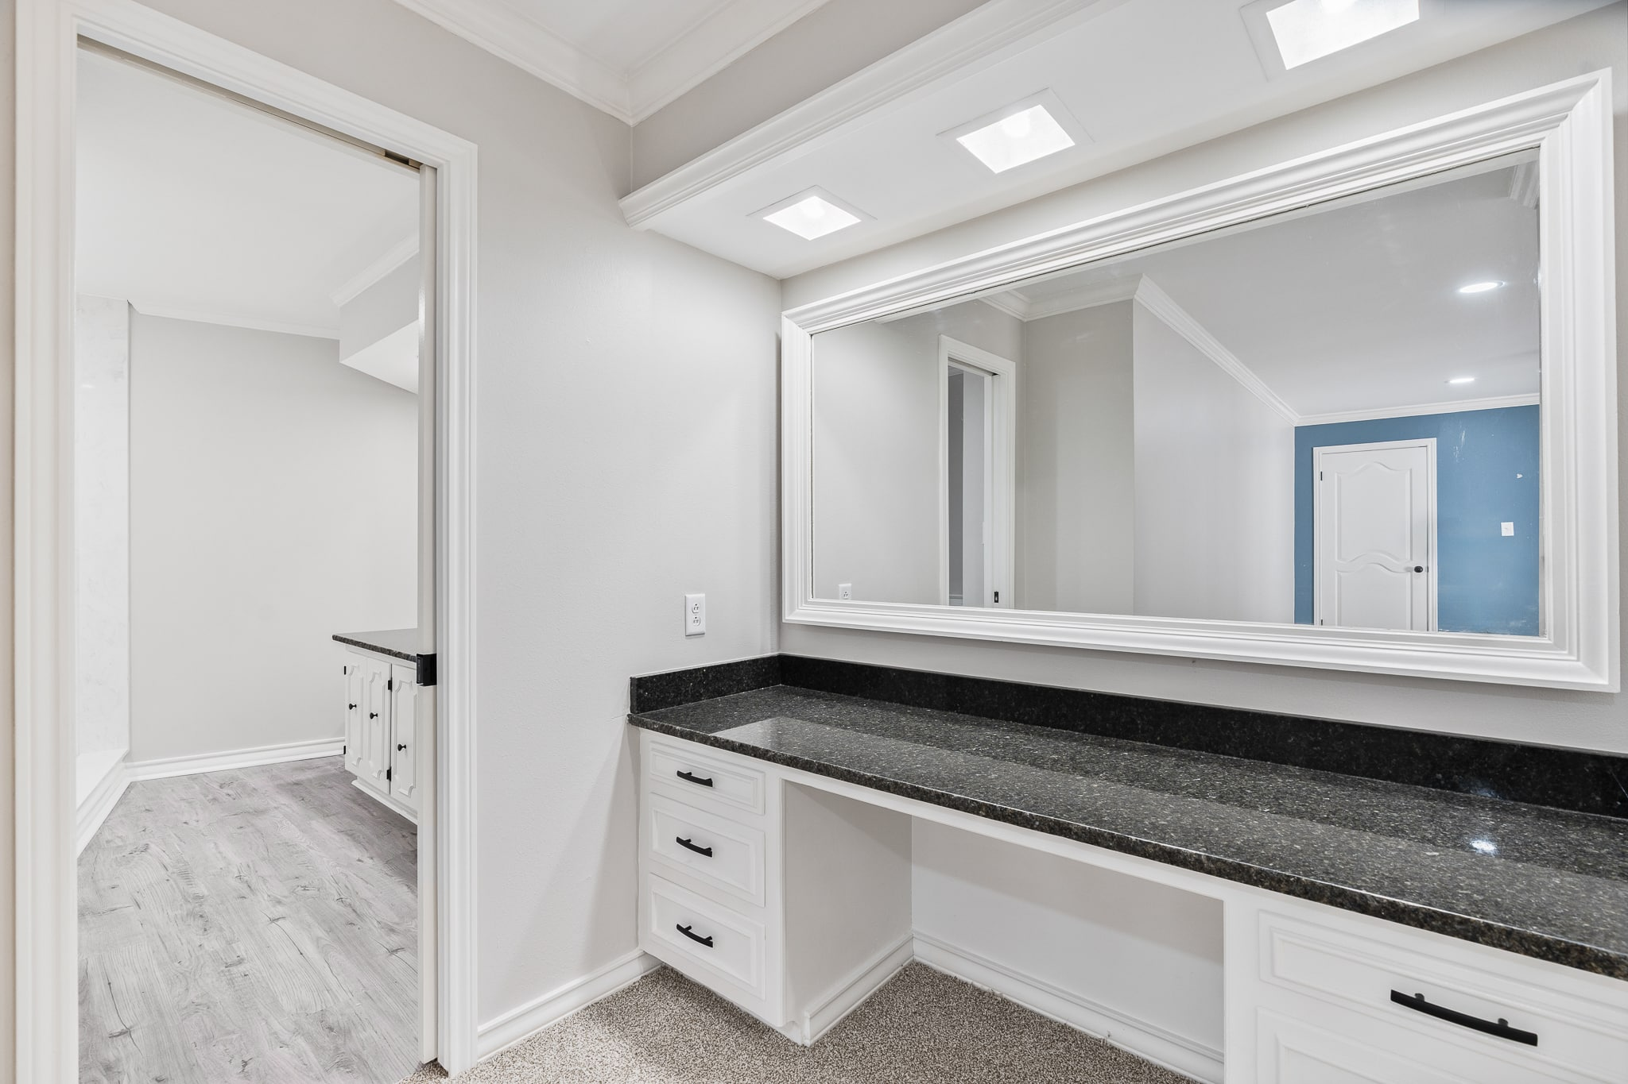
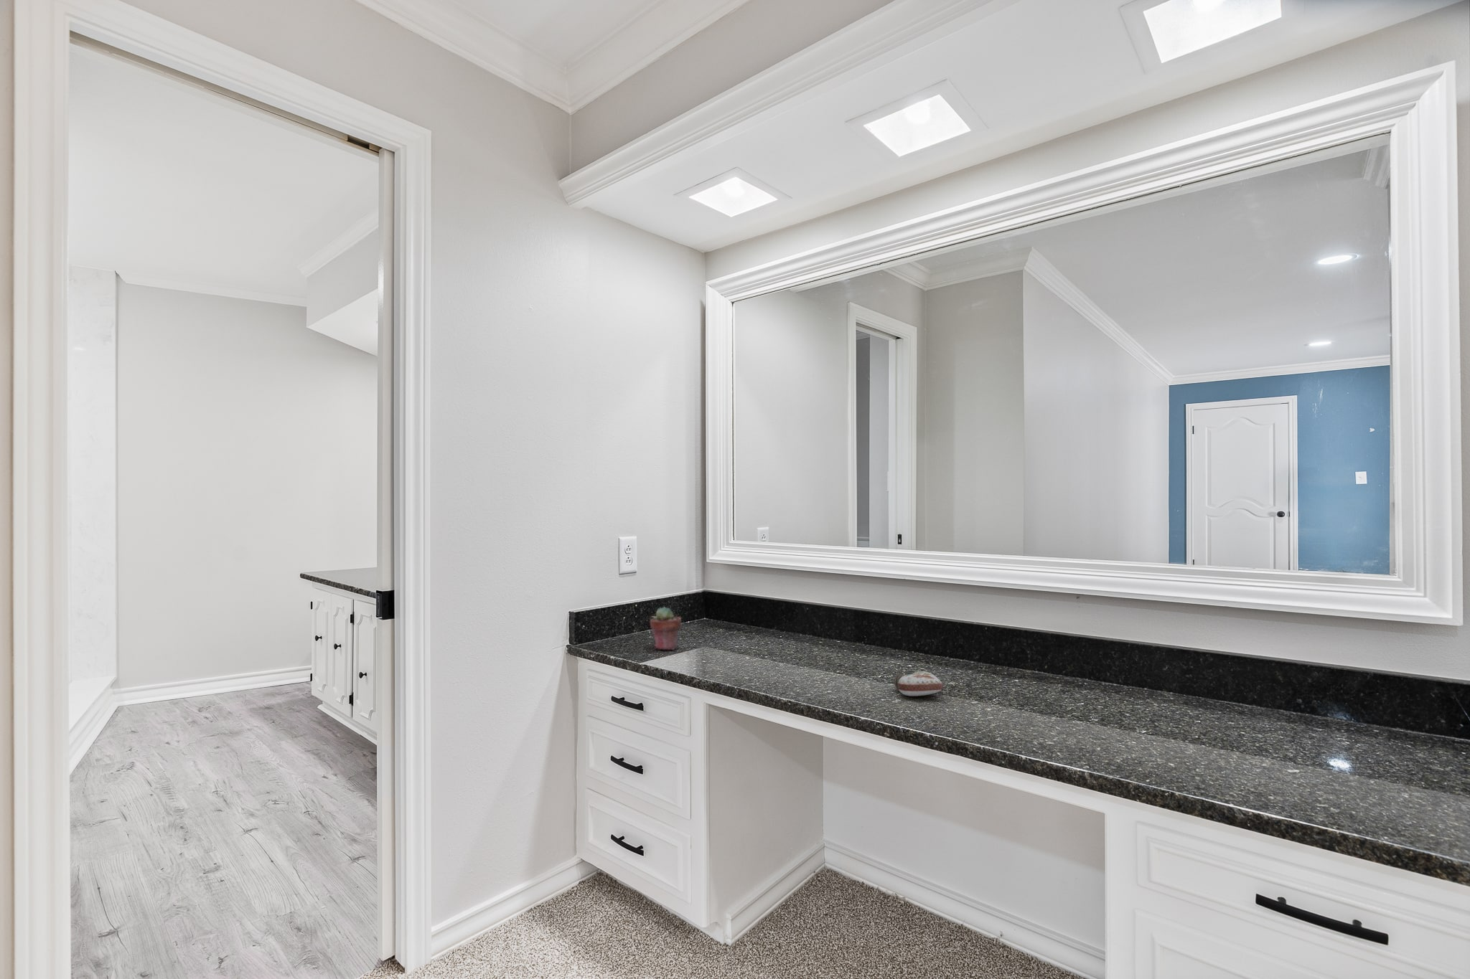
+ potted succulent [649,606,682,650]
+ perfume bottle [893,671,944,696]
